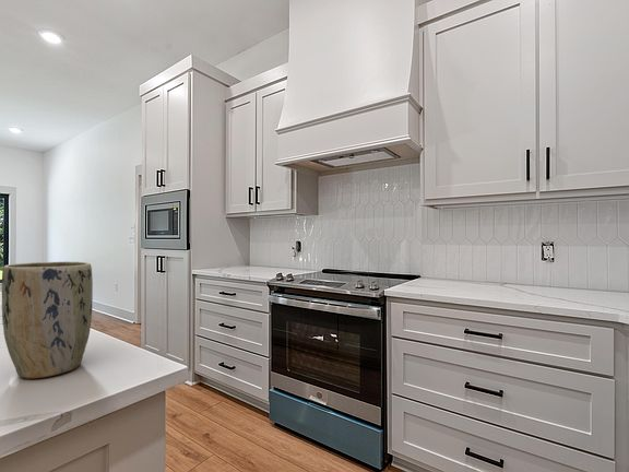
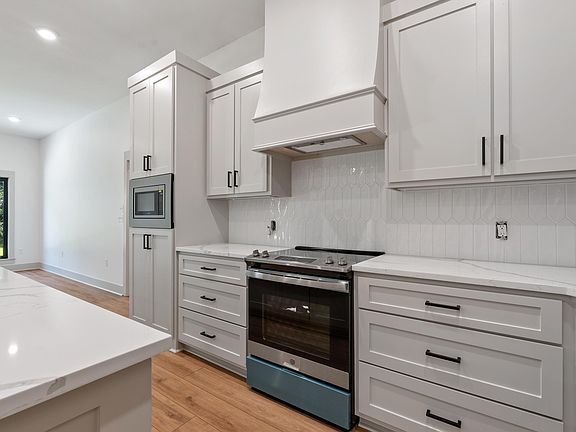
- plant pot [1,260,94,379]
